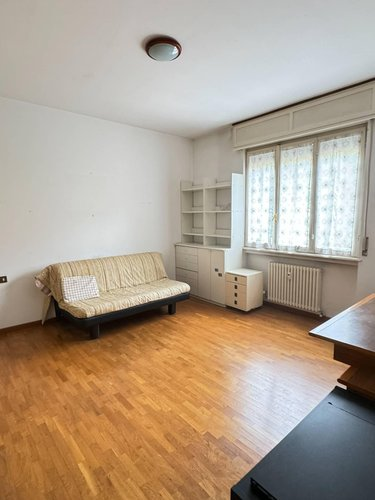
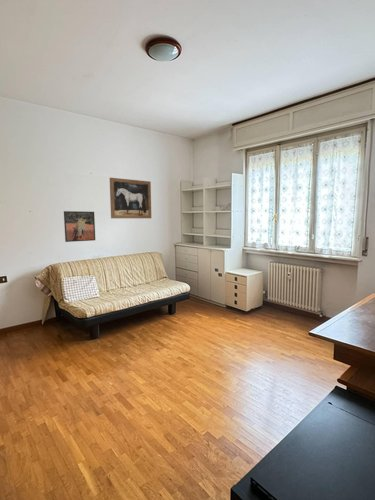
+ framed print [63,210,96,243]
+ wall art [109,177,152,219]
